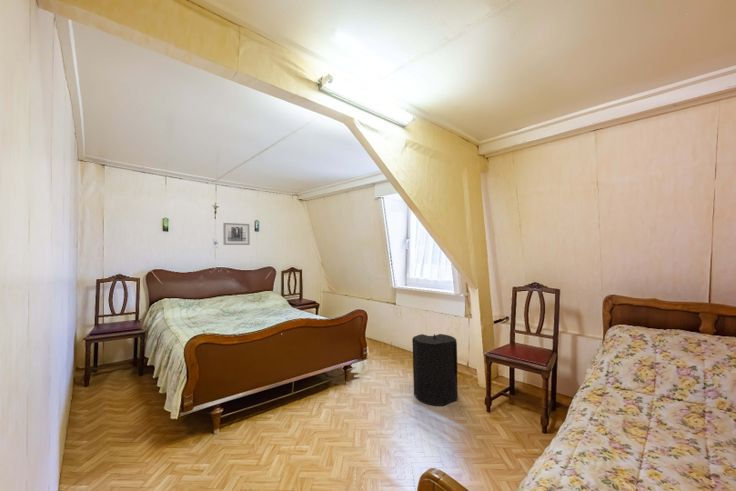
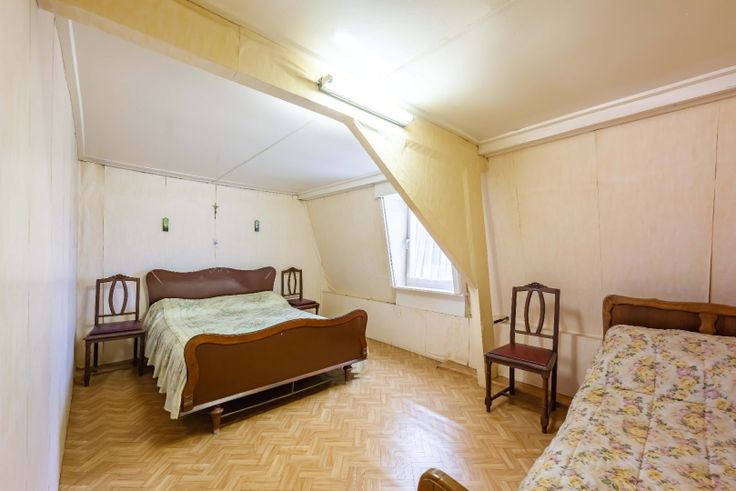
- trash can [411,333,459,407]
- wall art [222,222,251,246]
